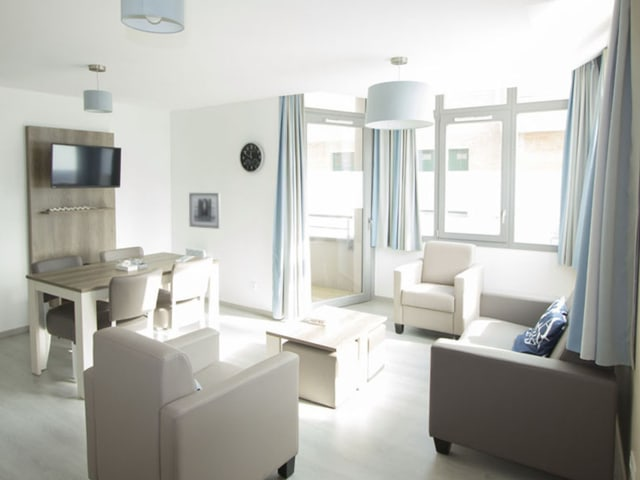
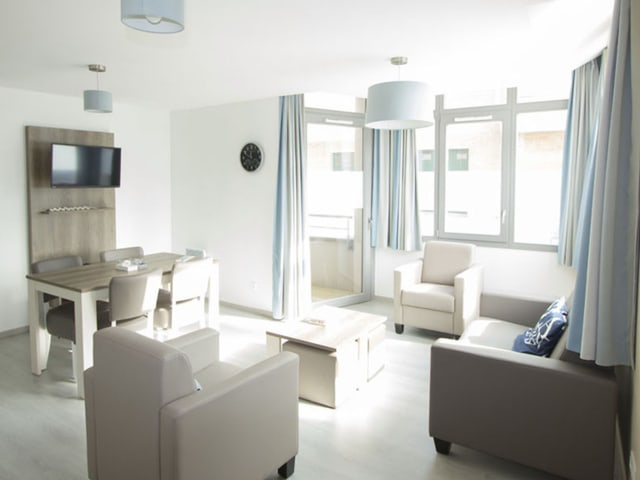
- wall art [188,192,221,230]
